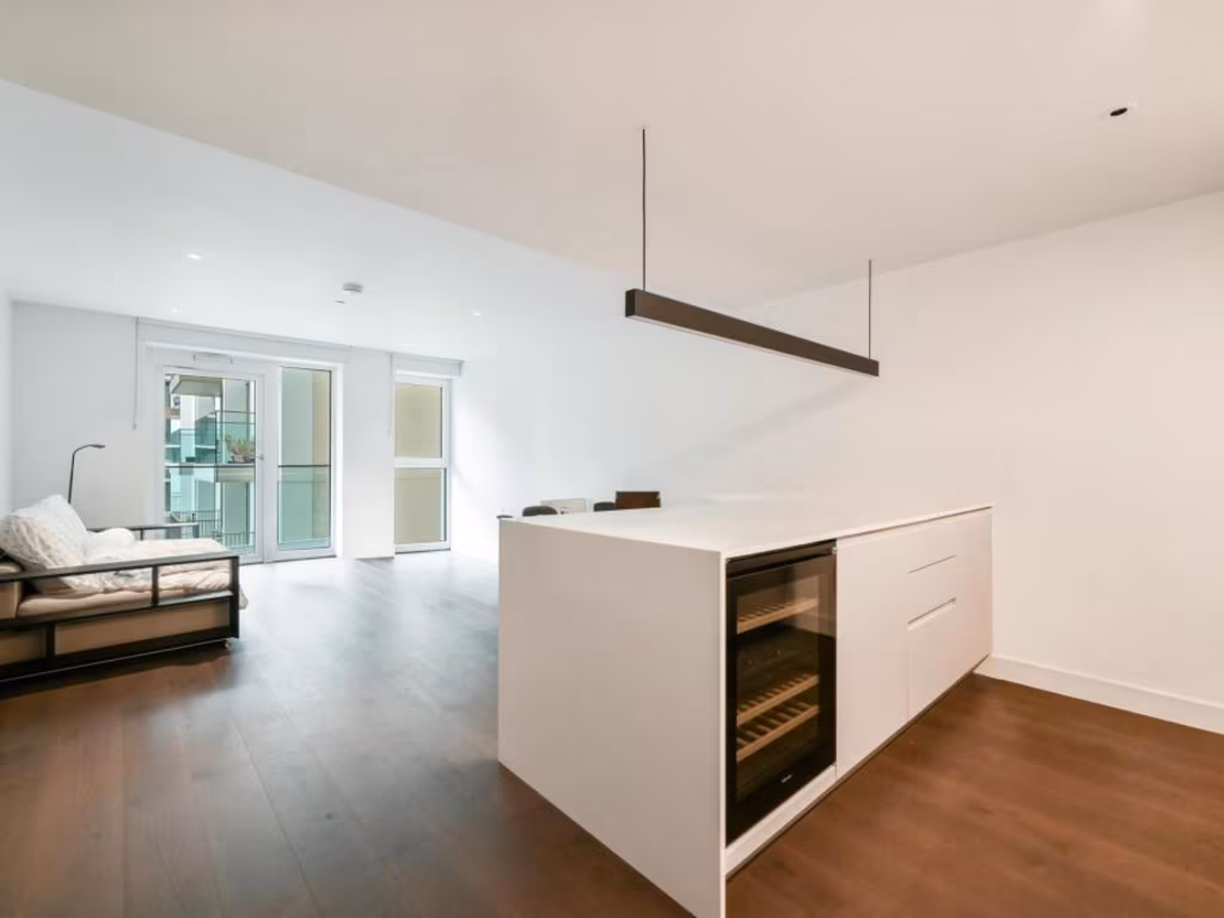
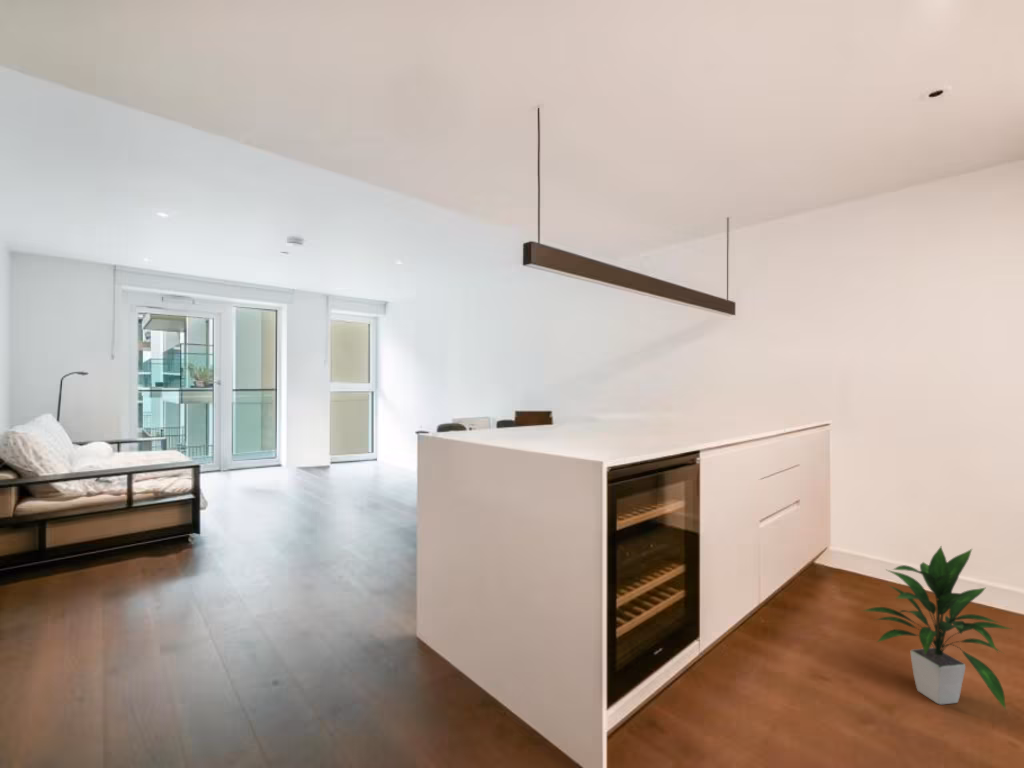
+ indoor plant [861,546,1012,711]
